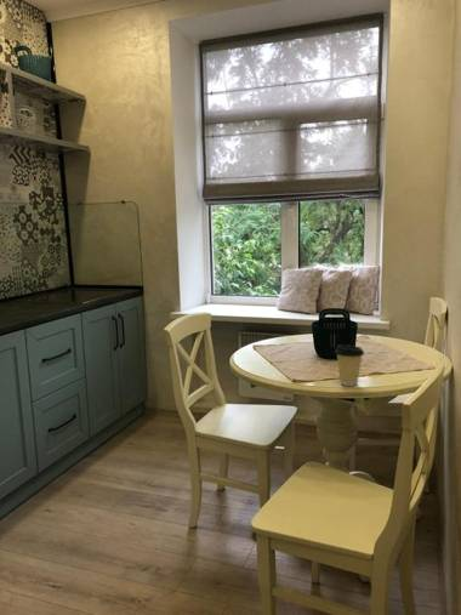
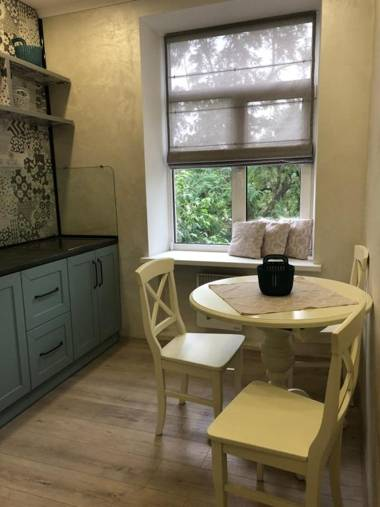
- coffee cup [334,344,365,387]
